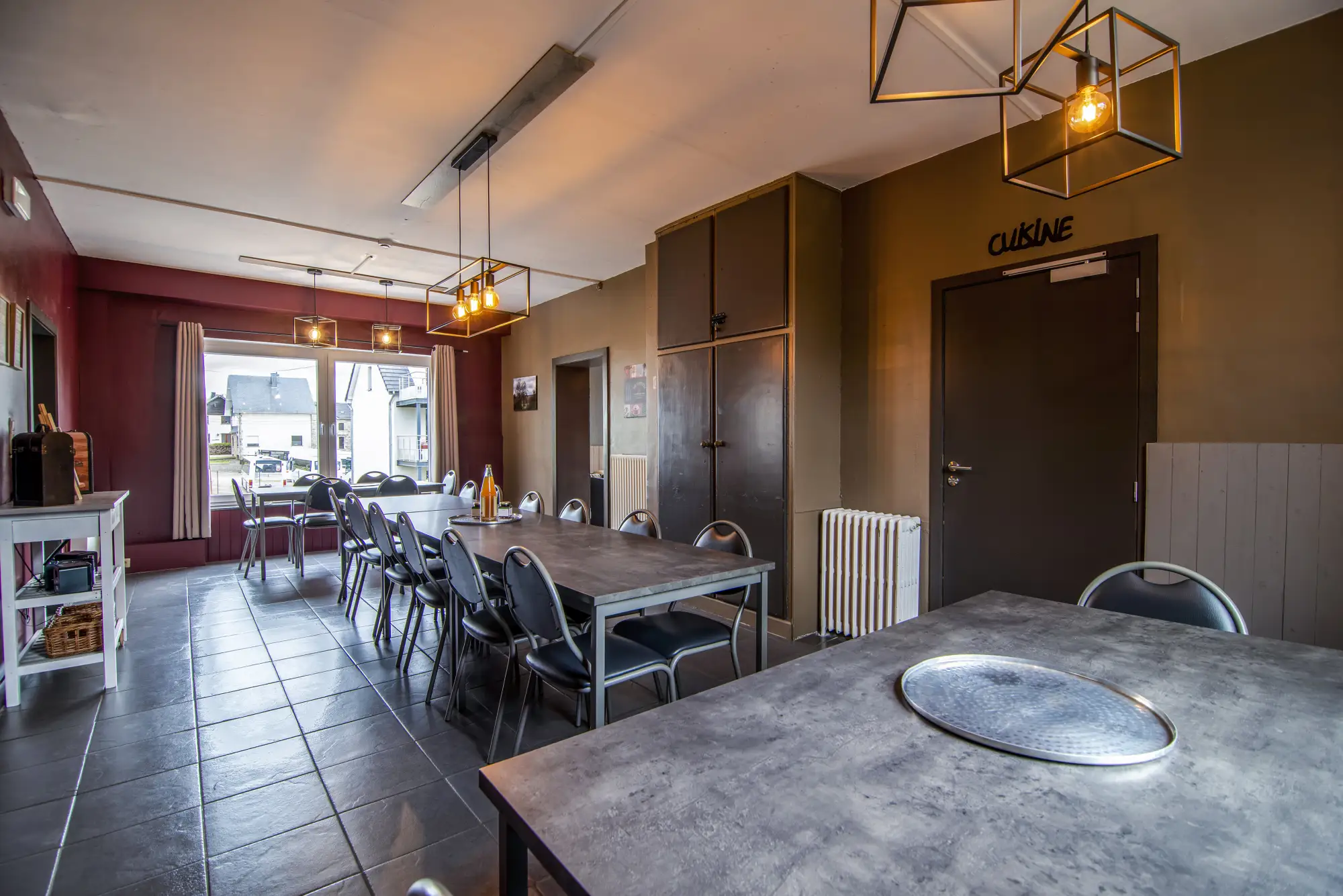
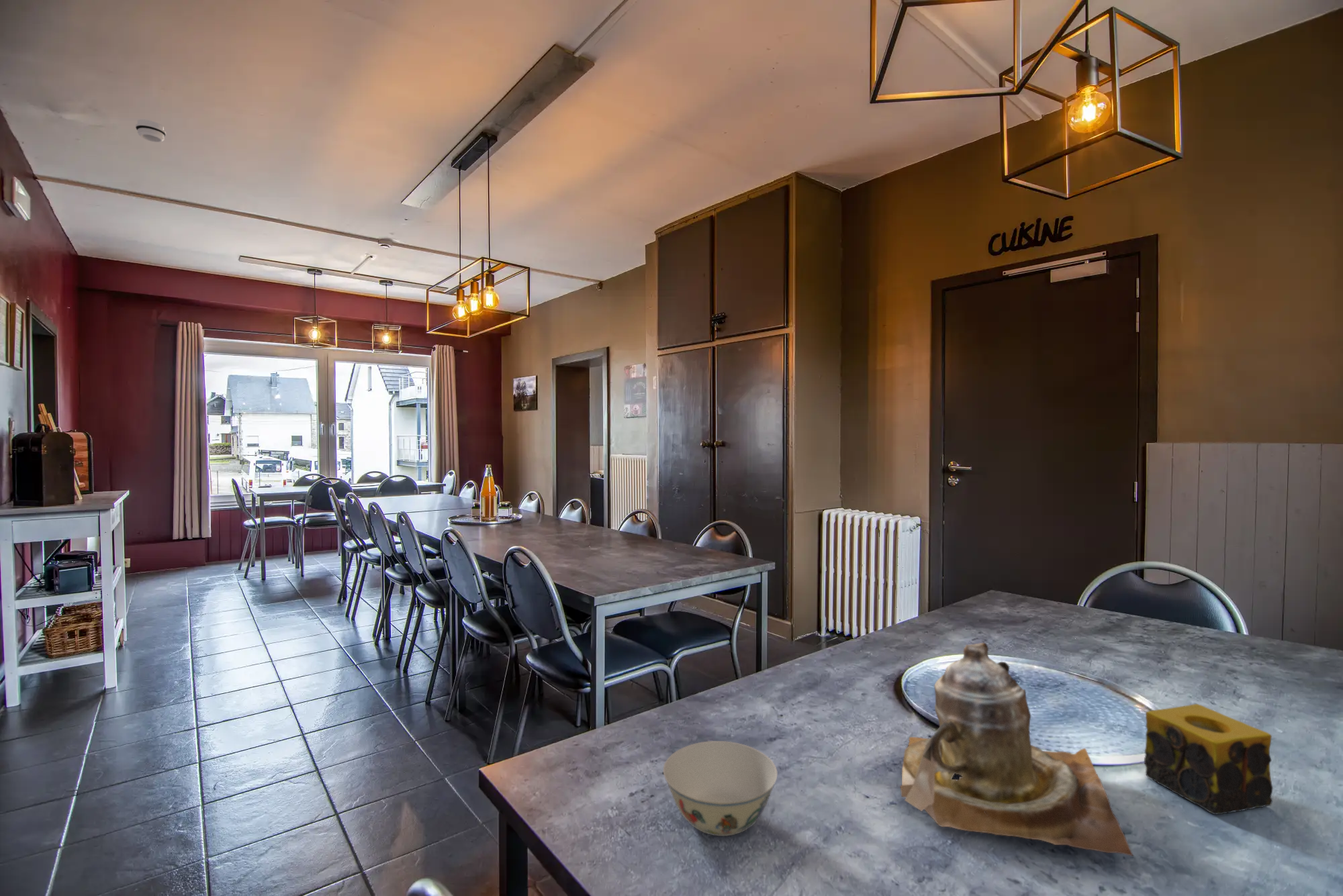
+ teapot [899,642,1134,857]
+ chinaware [663,740,778,837]
+ candle [1144,703,1274,815]
+ smoke detector [135,119,167,143]
